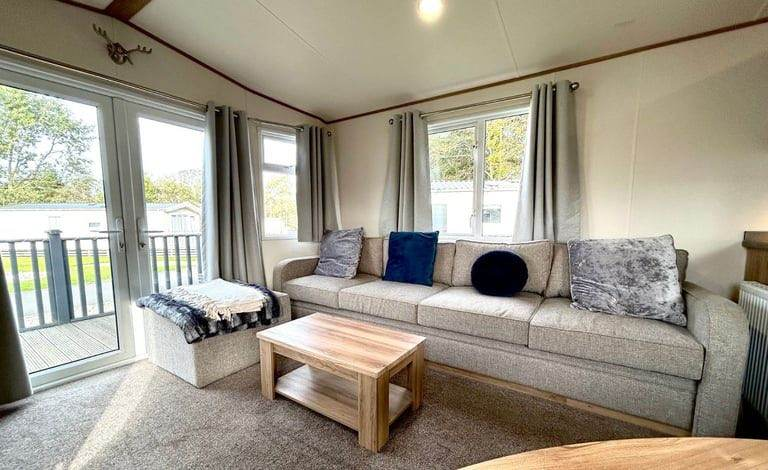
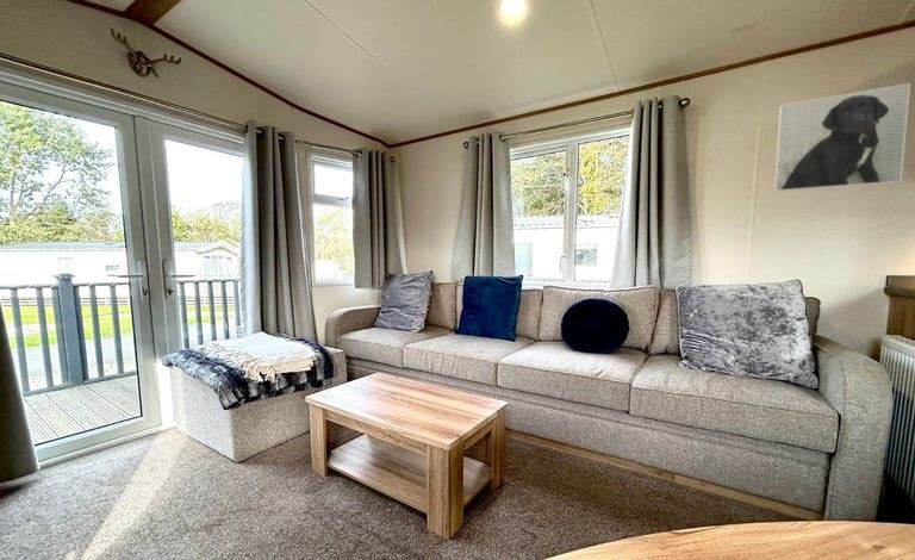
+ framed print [773,82,911,193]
